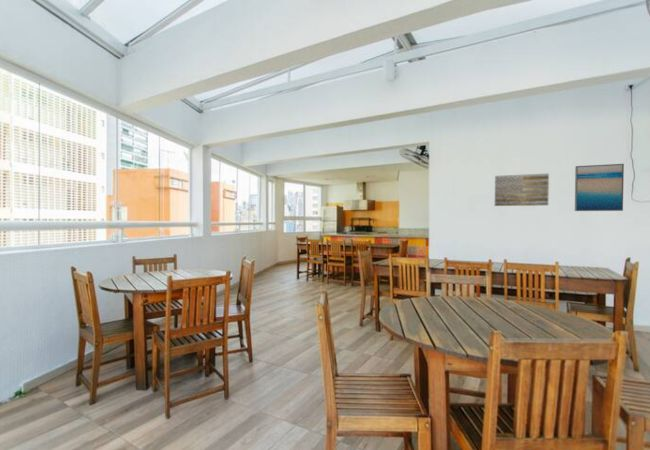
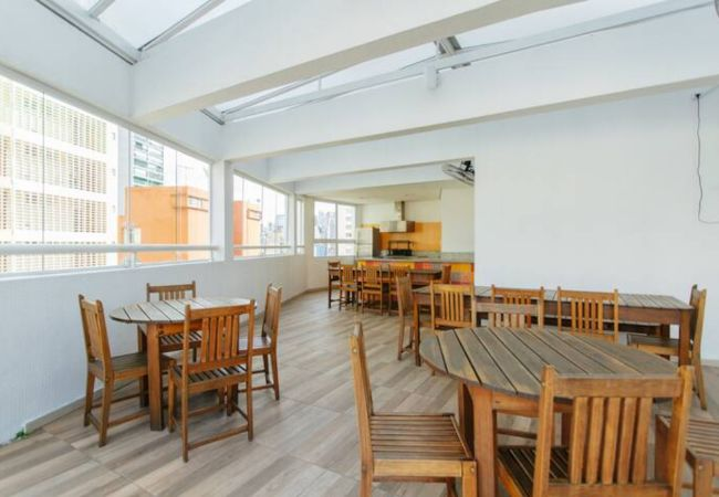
- wall art [574,163,625,212]
- wall art [494,172,550,207]
